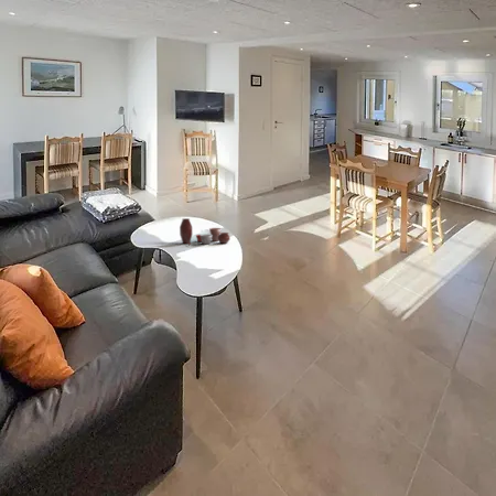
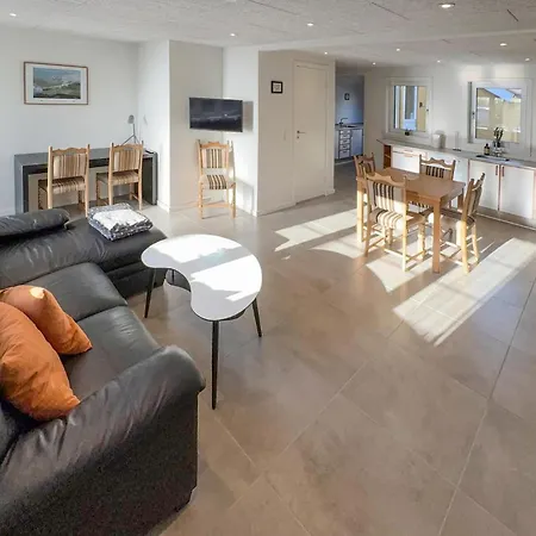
- pottery set [179,217,231,247]
